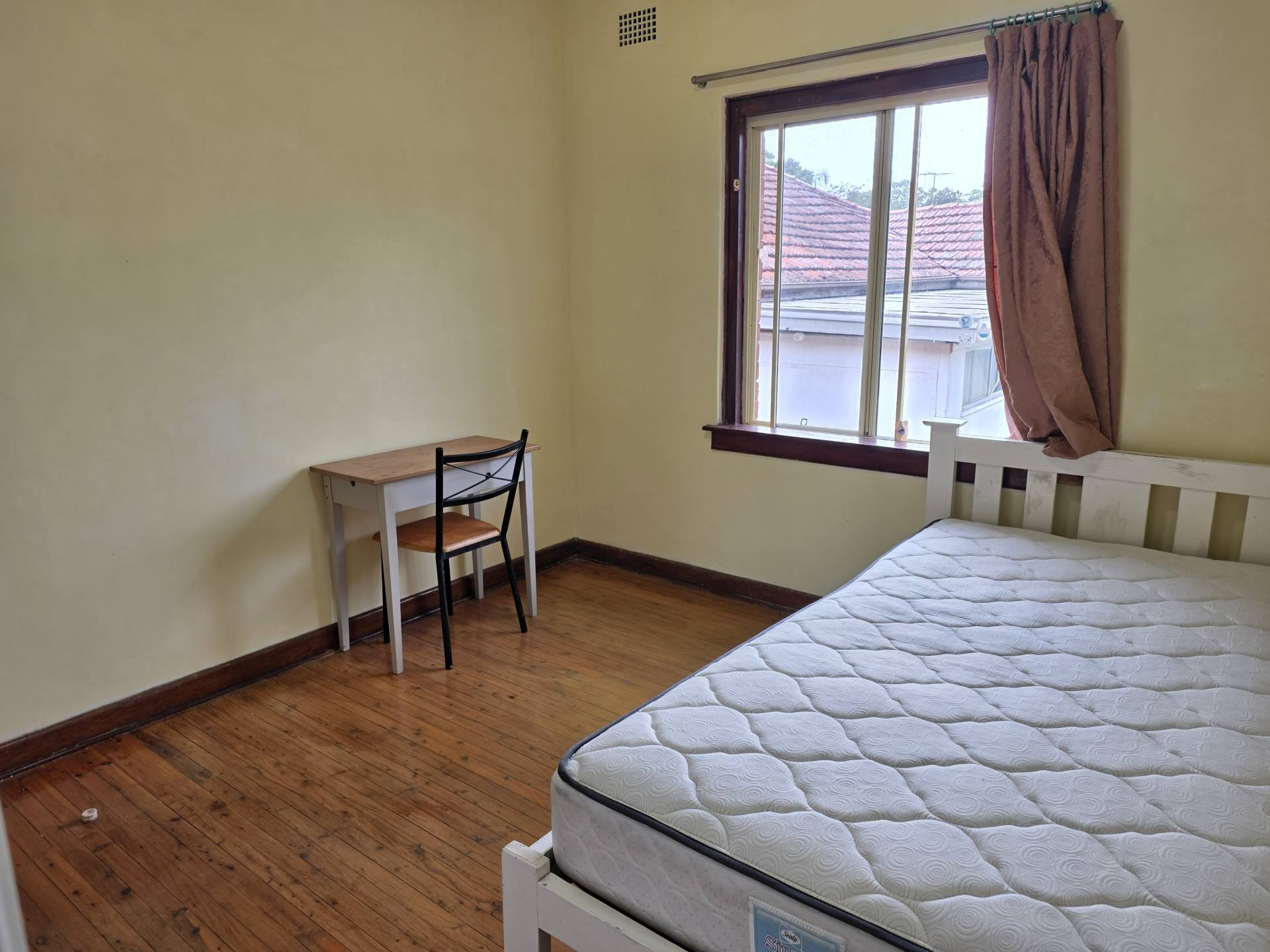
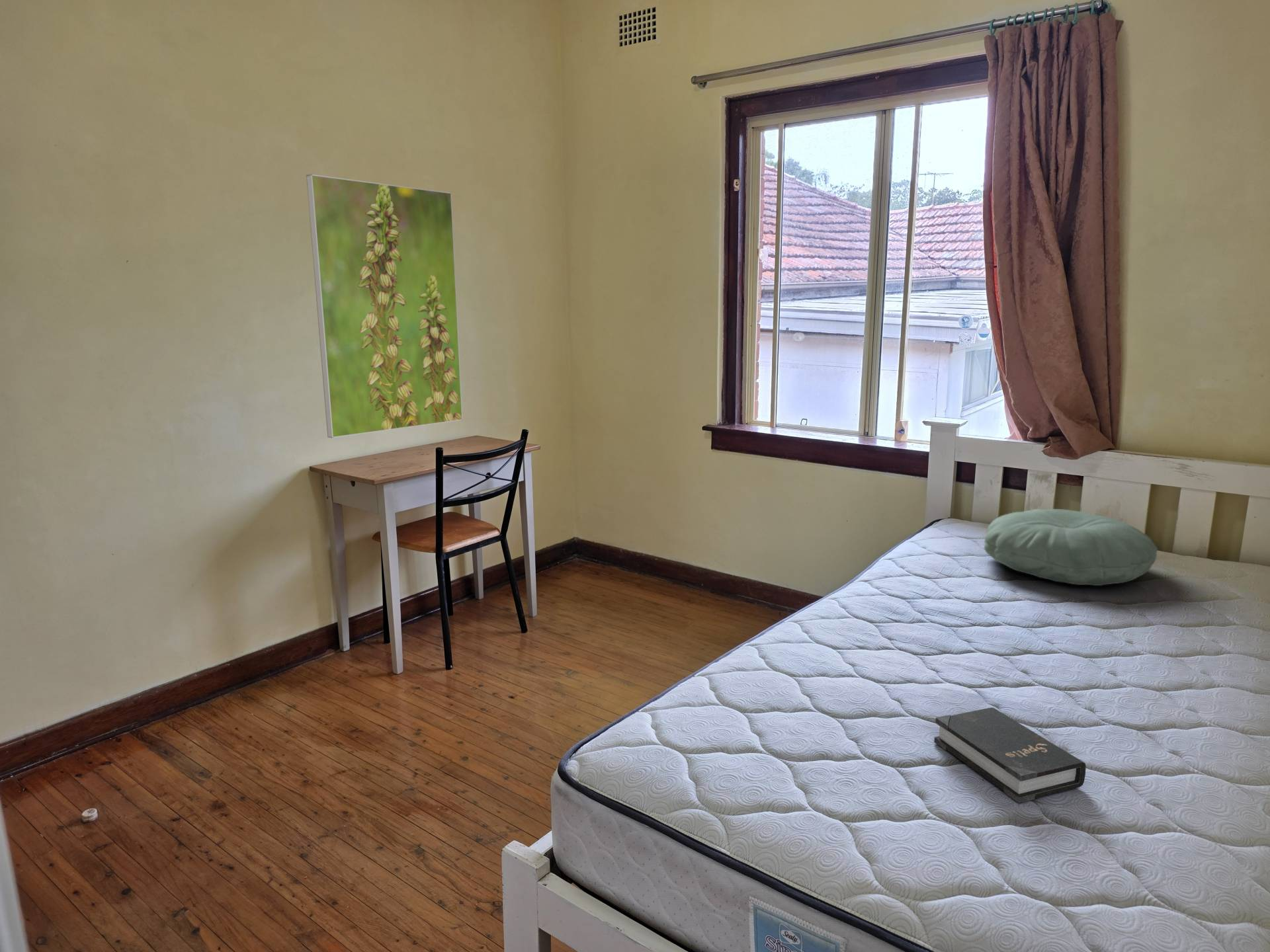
+ hardback book [933,707,1086,804]
+ pillow [984,508,1158,586]
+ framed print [306,173,463,439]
